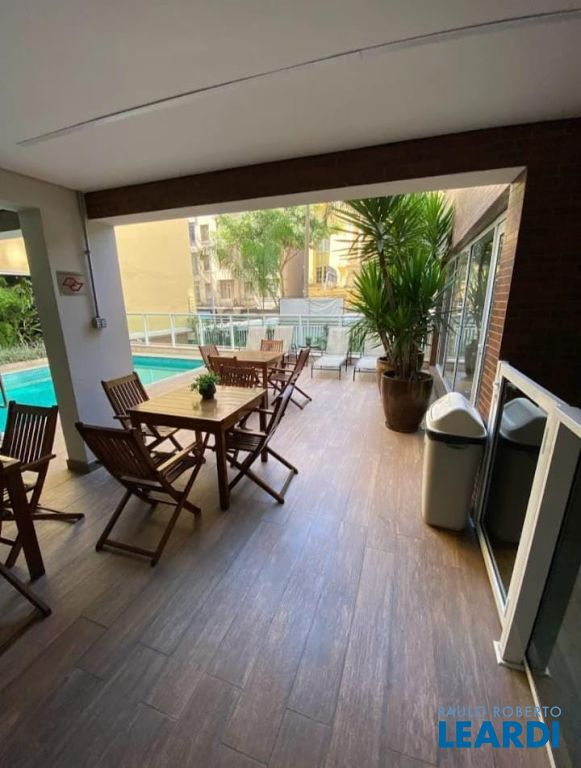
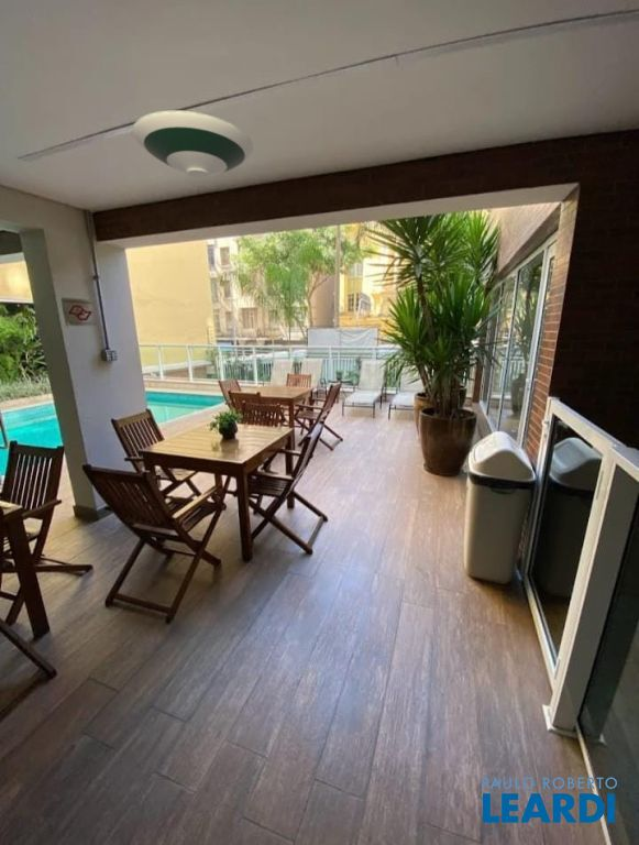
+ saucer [132,110,254,179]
